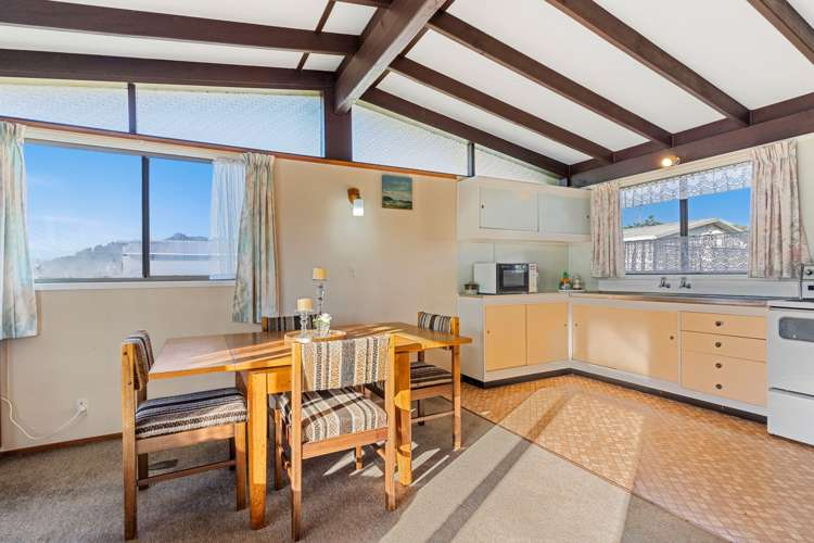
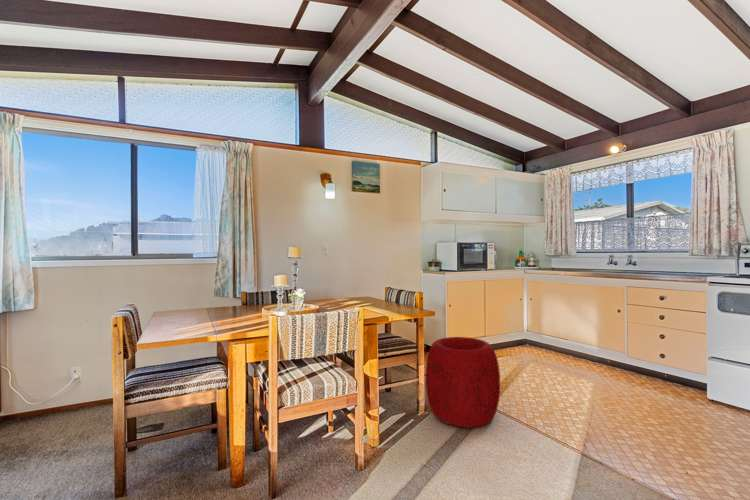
+ pouf [425,336,501,429]
